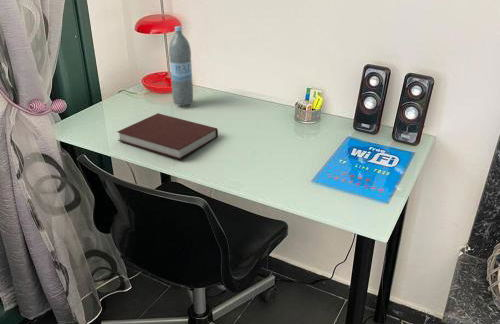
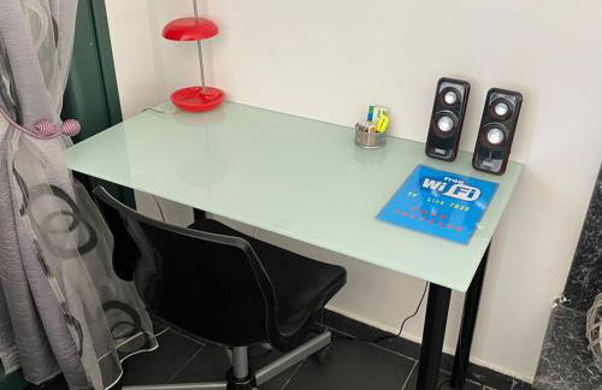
- water bottle [168,25,194,107]
- notebook [117,112,219,160]
